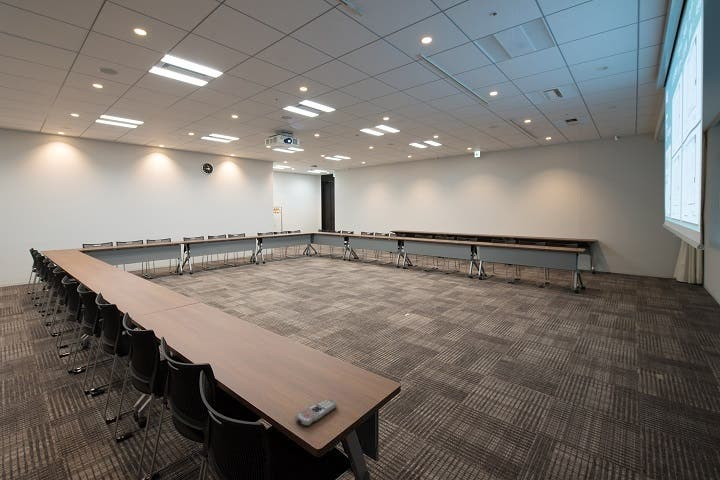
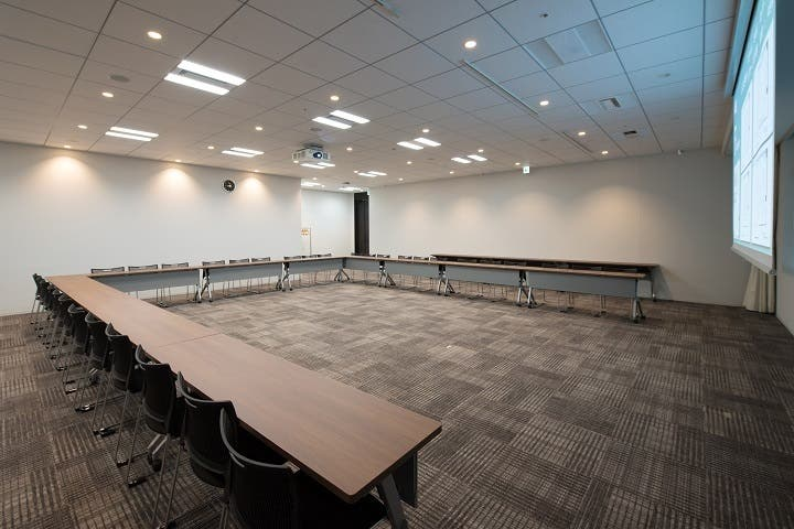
- remote control [294,398,338,427]
